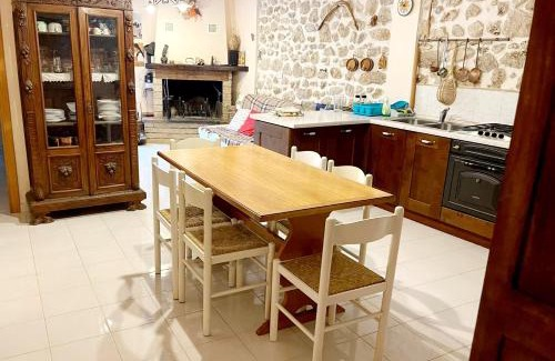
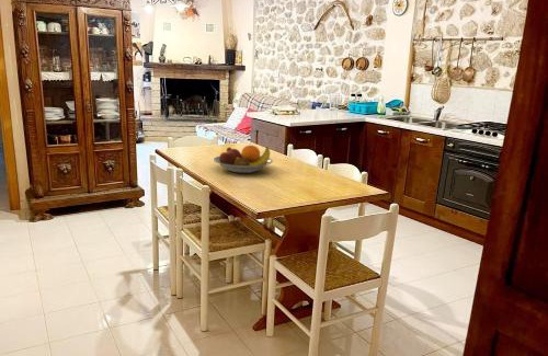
+ fruit bowl [212,145,274,174]
